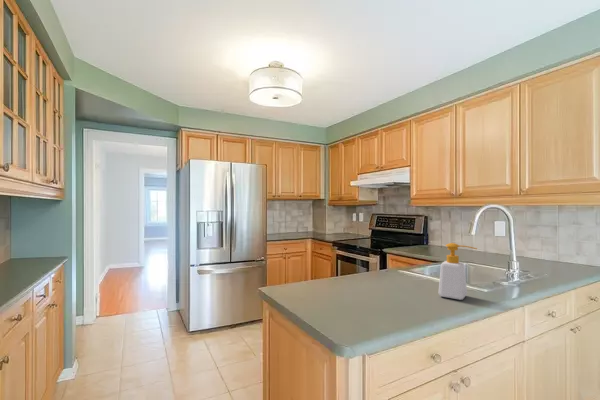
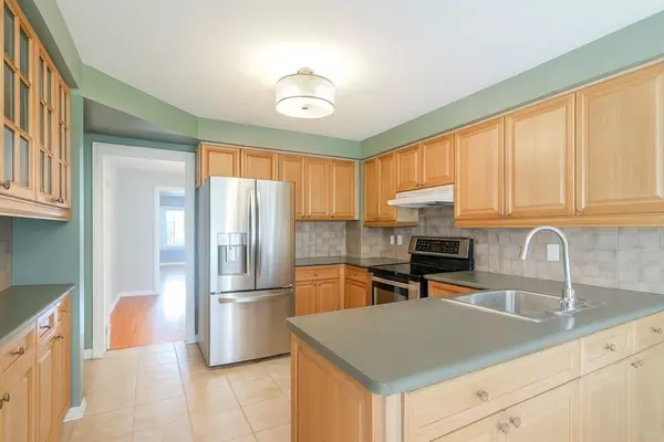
- soap bottle [438,242,478,301]
